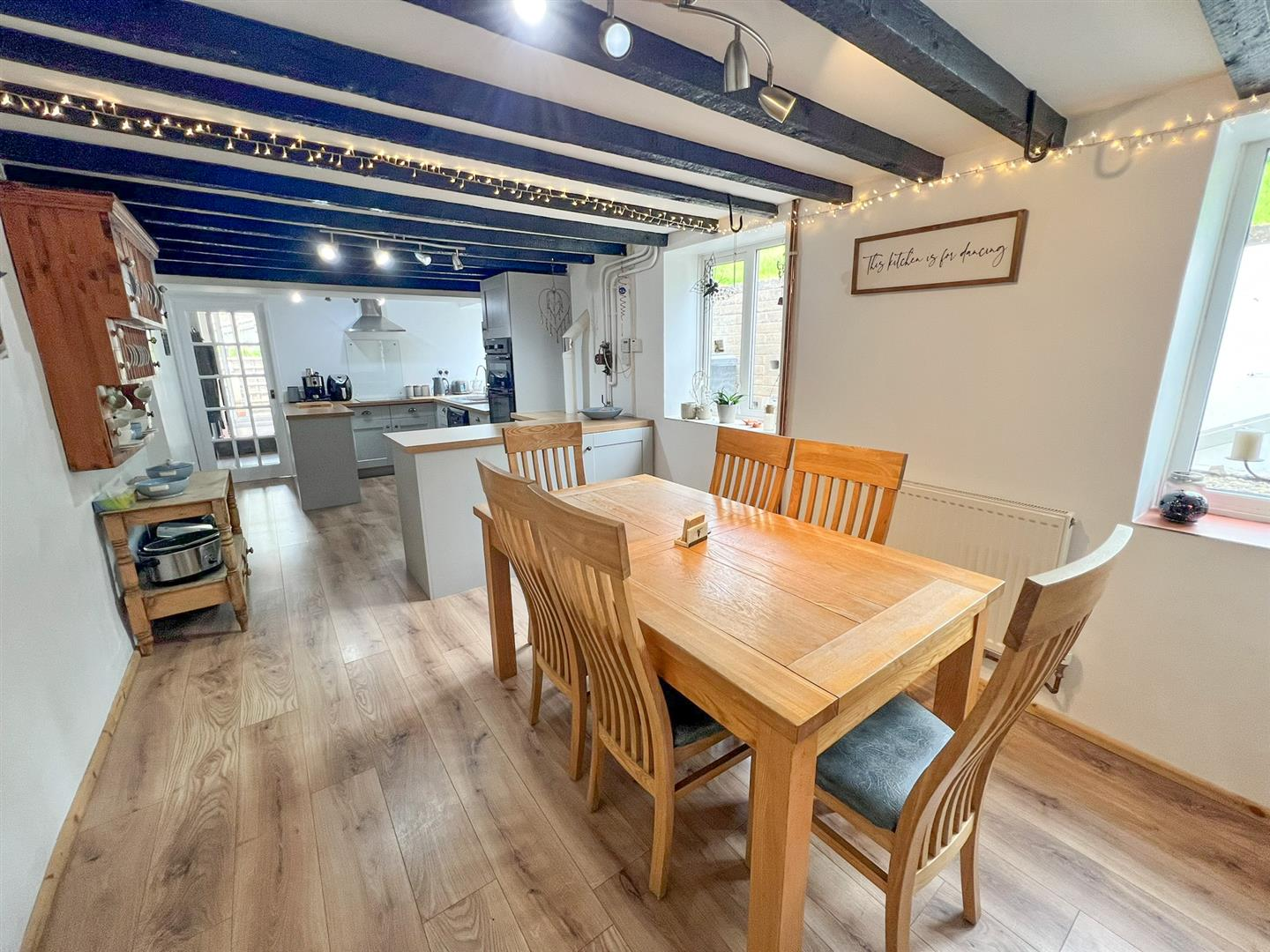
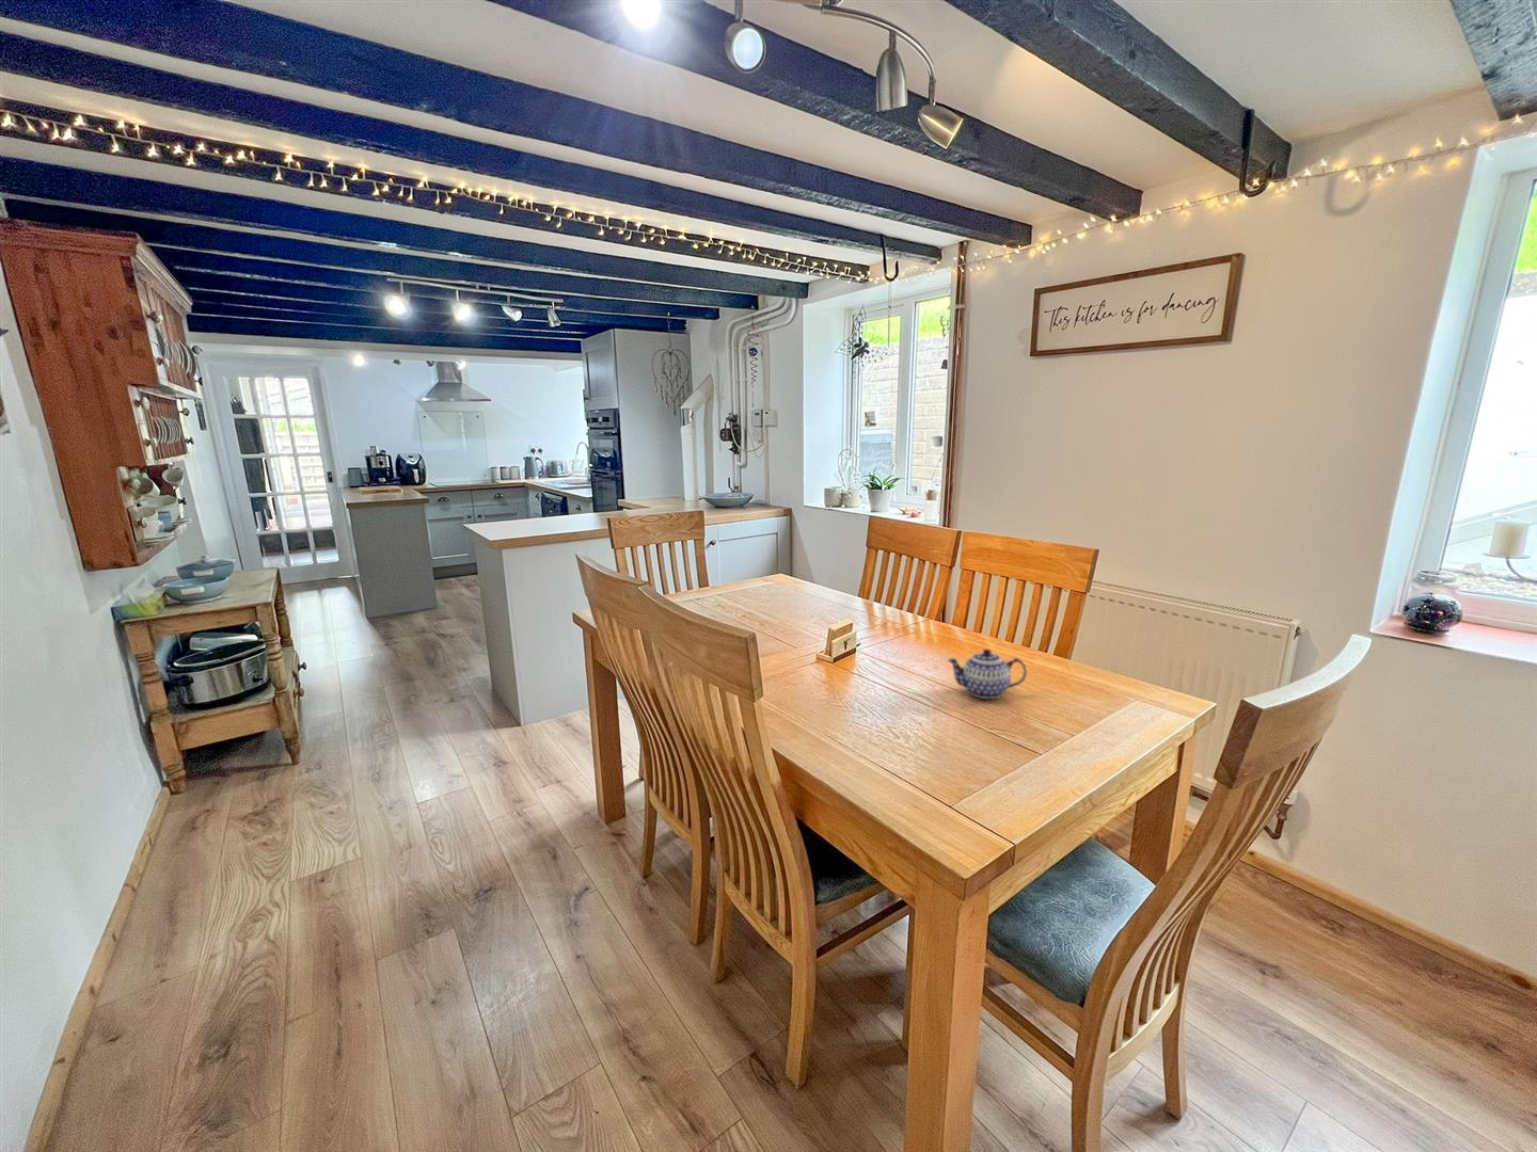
+ teapot [946,649,1027,699]
